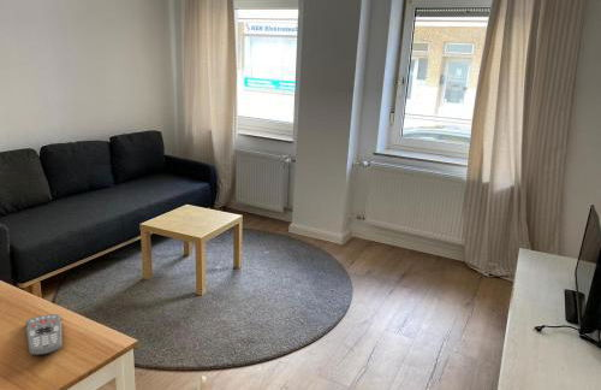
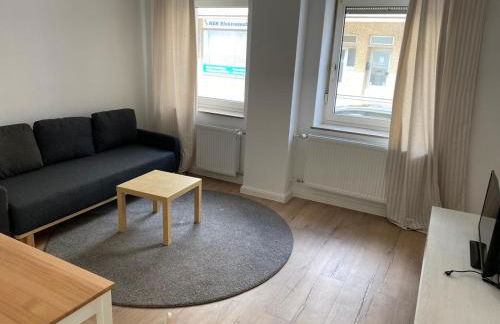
- remote control [25,313,63,356]
